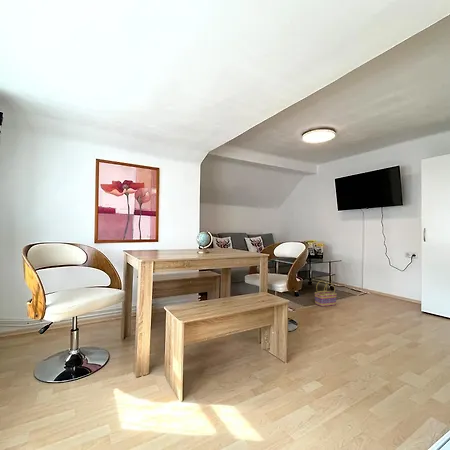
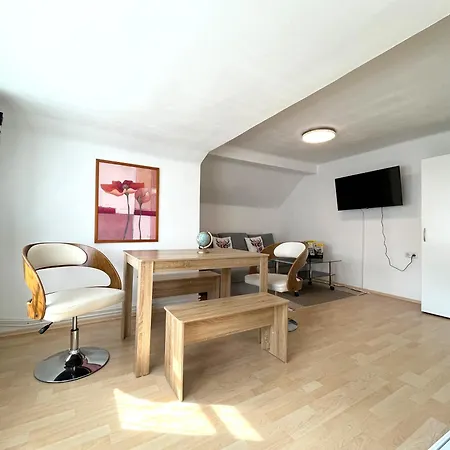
- basket [314,280,337,307]
